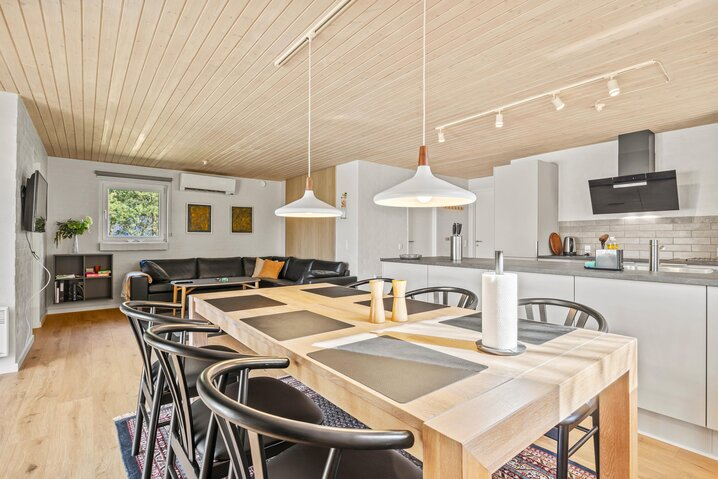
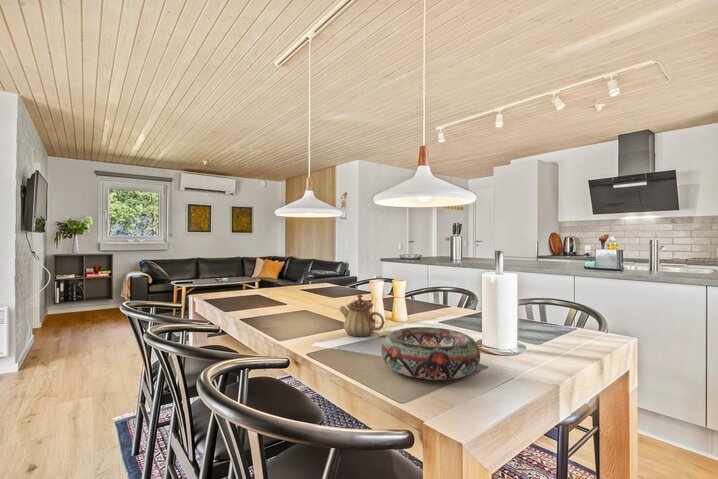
+ teapot [339,293,385,337]
+ decorative bowl [380,326,481,381]
